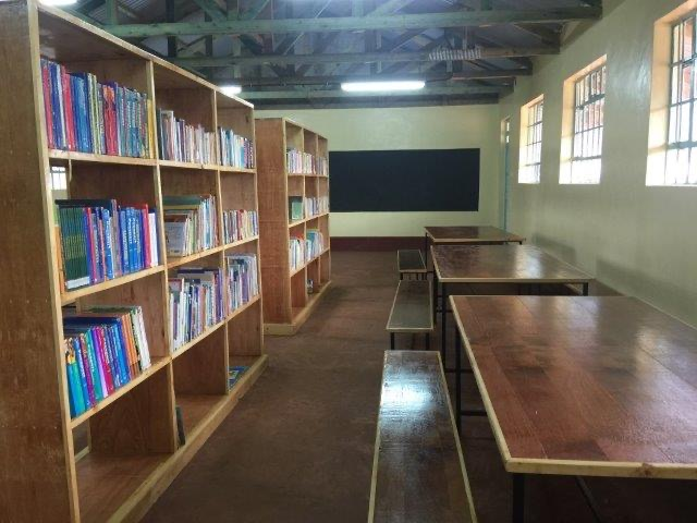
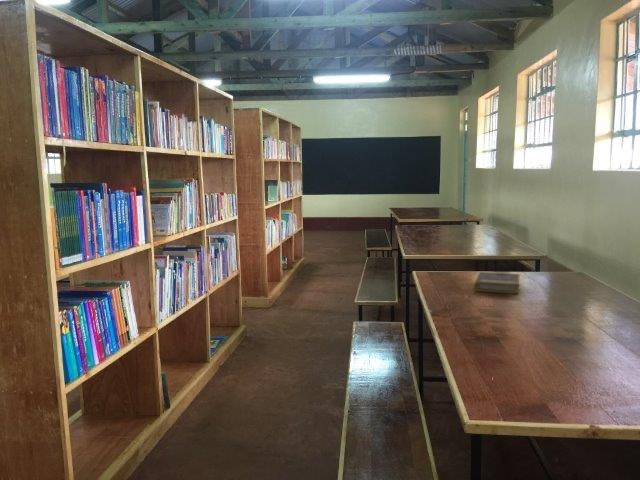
+ book [474,271,521,295]
